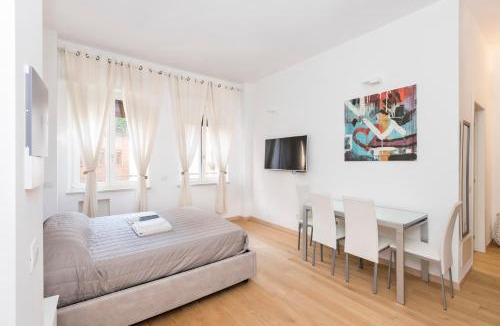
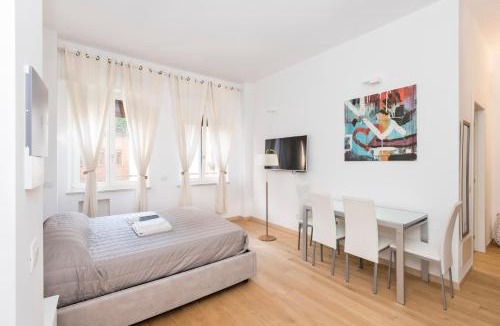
+ floor lamp [254,149,280,242]
